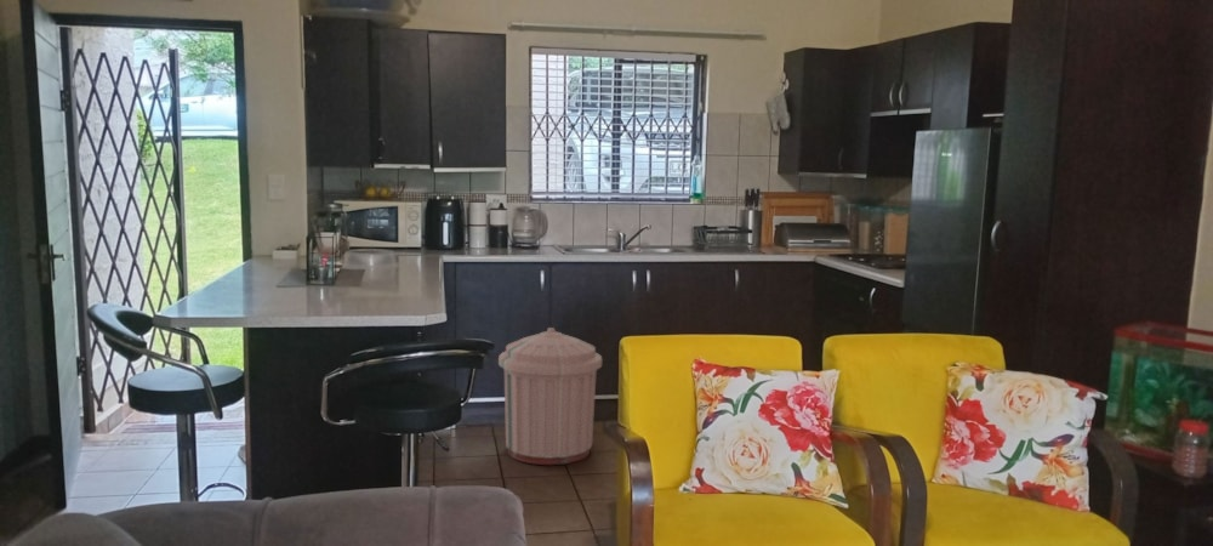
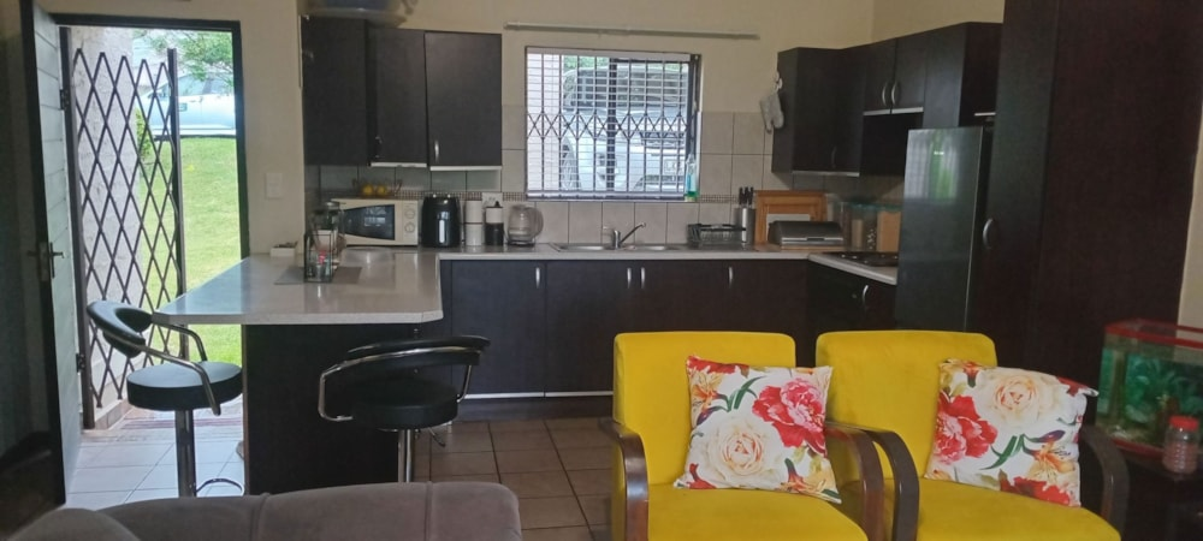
- trash can [497,326,603,466]
